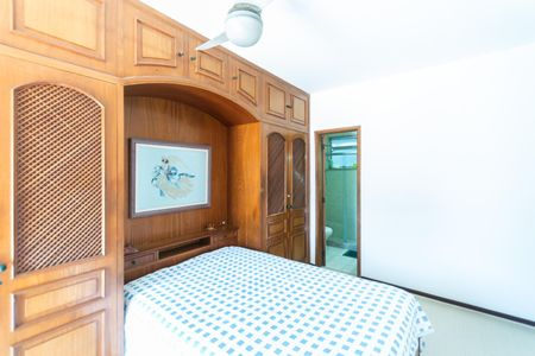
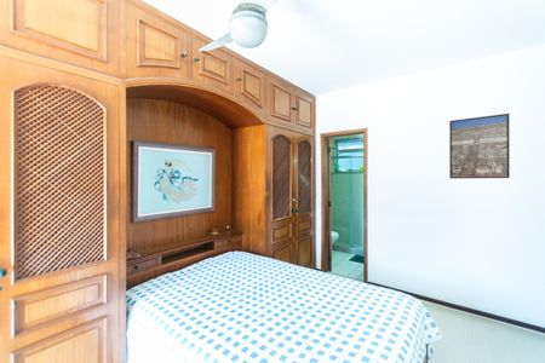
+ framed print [448,113,511,179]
